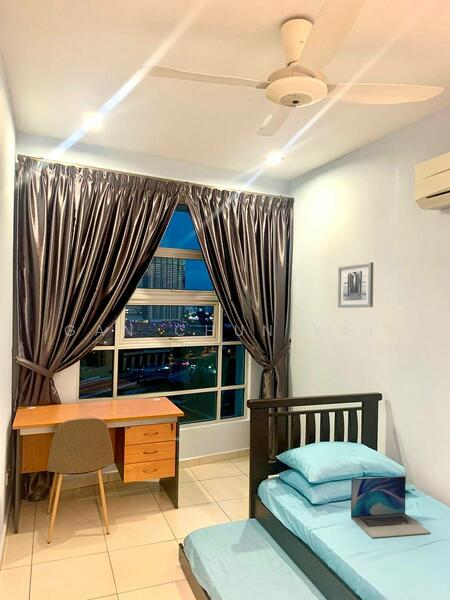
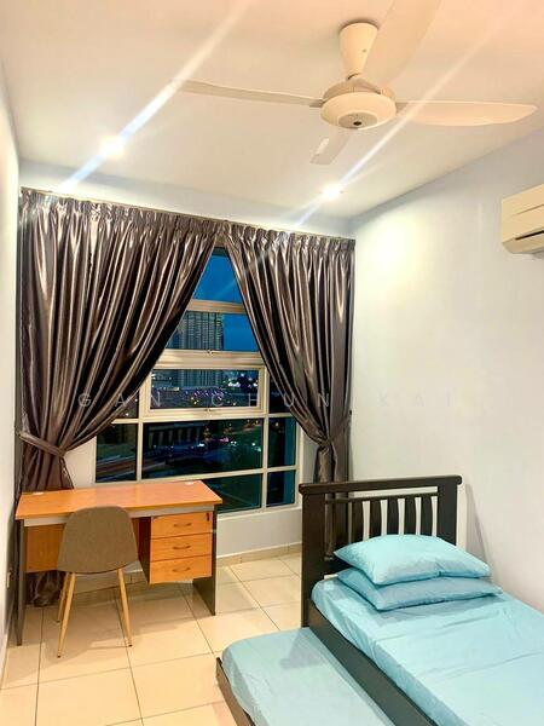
- wall art [337,261,374,309]
- laptop [350,475,432,539]
